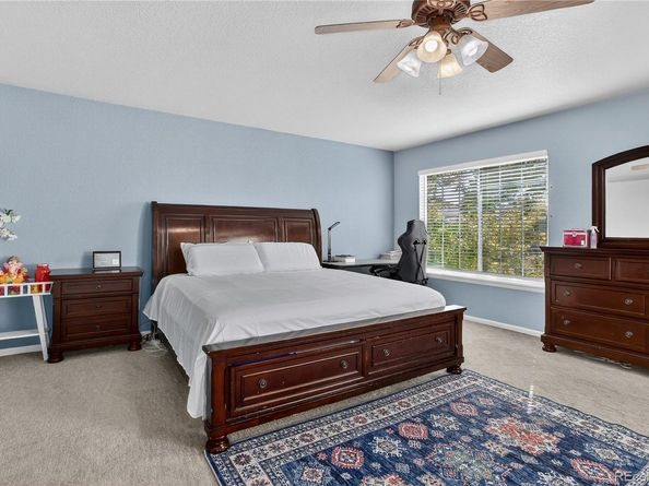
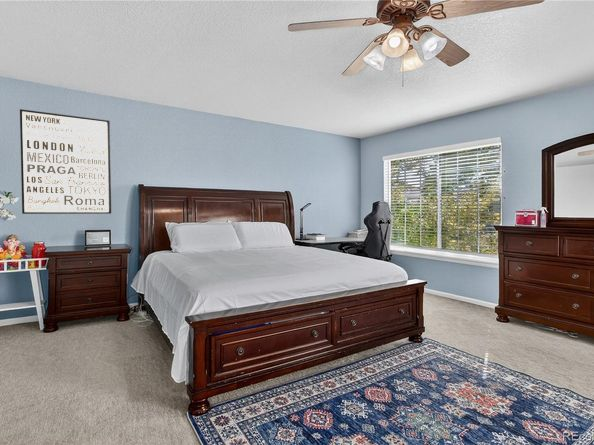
+ wall art [19,108,112,215]
